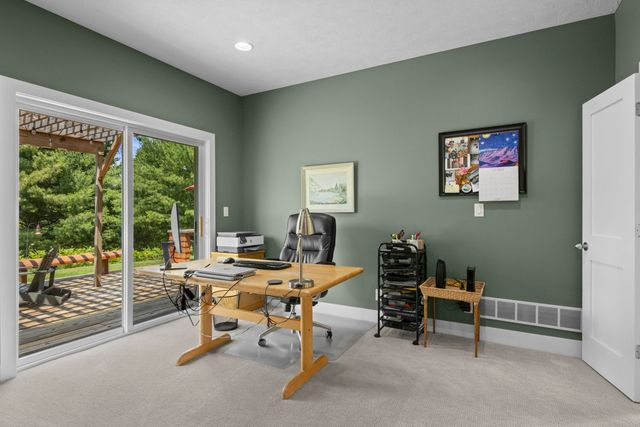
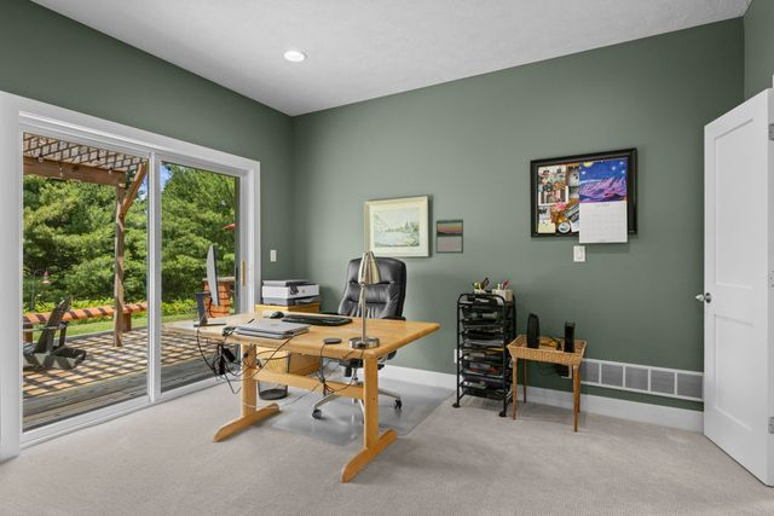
+ calendar [435,218,464,255]
